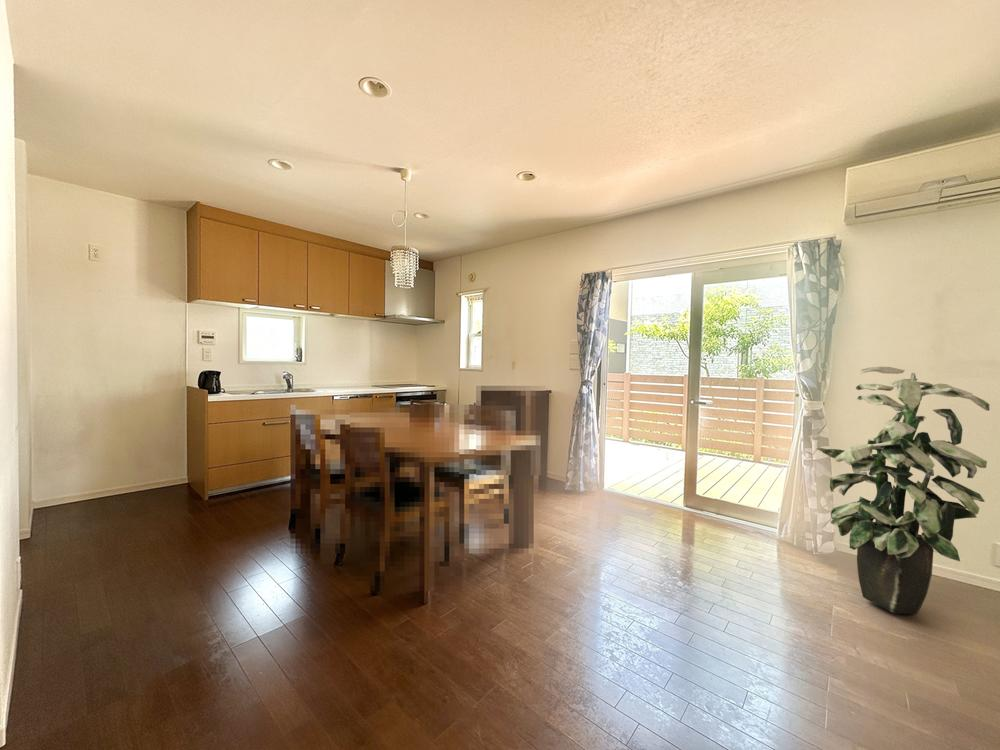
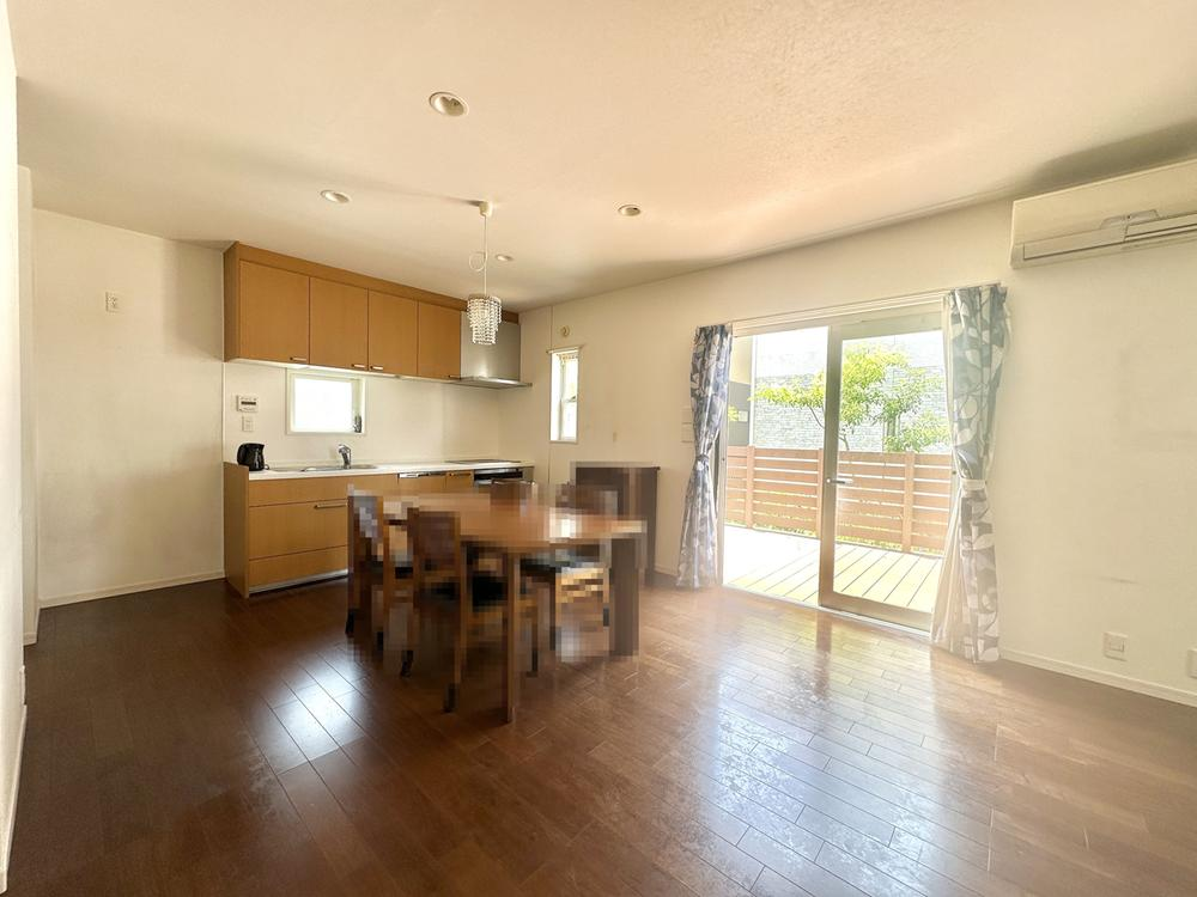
- indoor plant [816,366,990,615]
